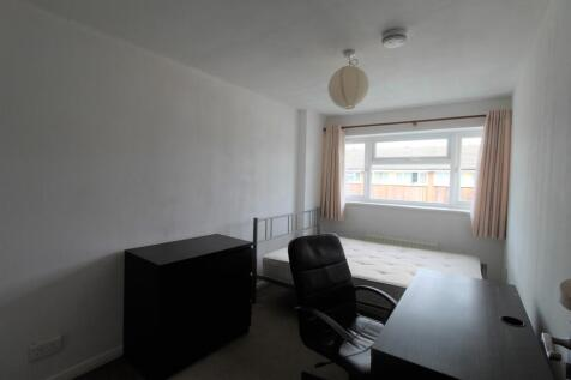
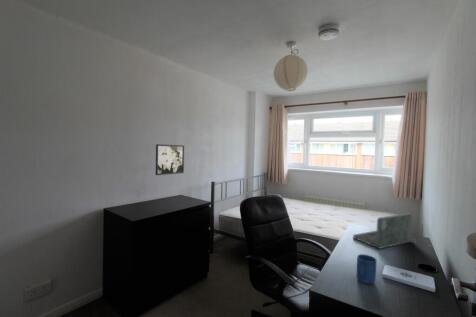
+ mug [356,253,378,285]
+ laptop [352,212,416,250]
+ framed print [155,143,185,176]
+ notepad [381,264,436,293]
